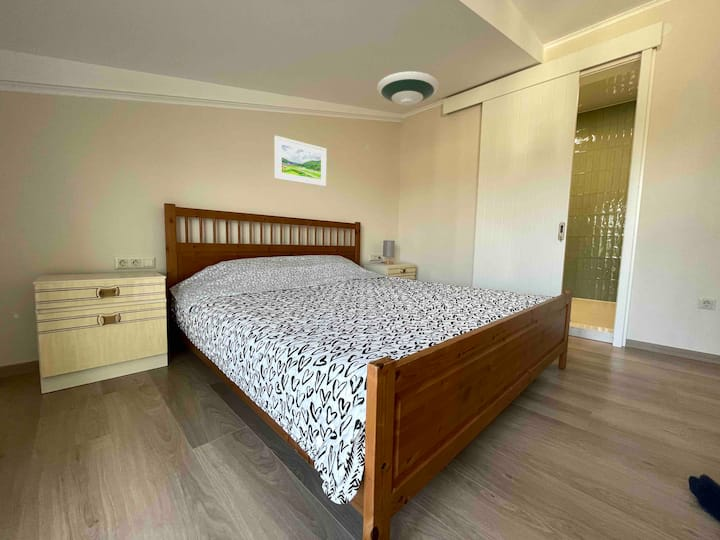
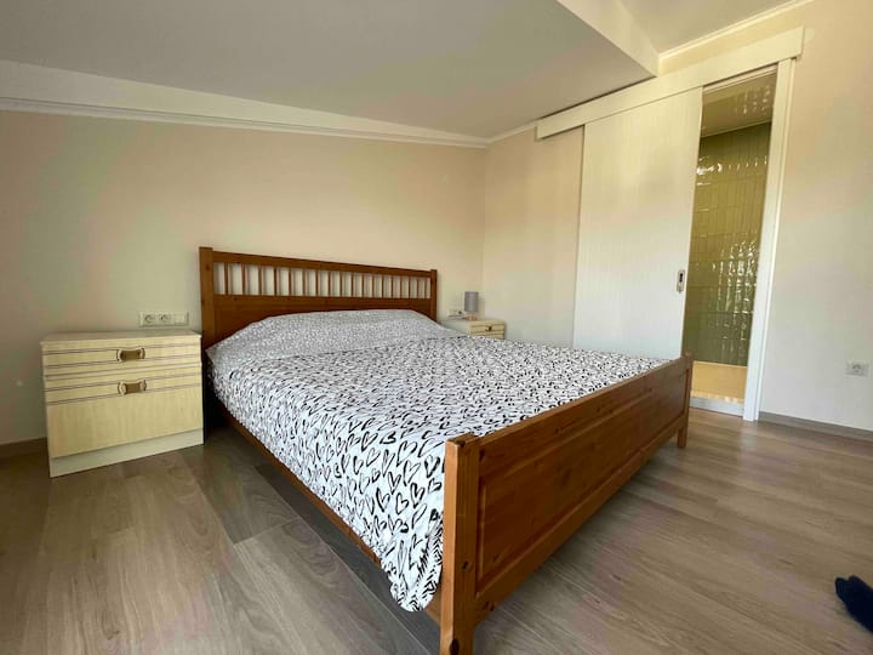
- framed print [273,135,328,188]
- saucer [376,70,440,106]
